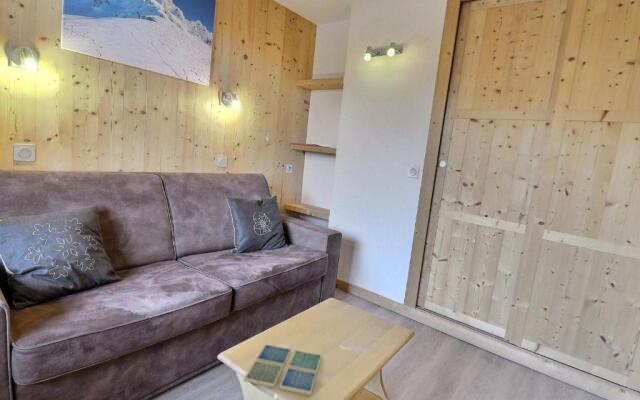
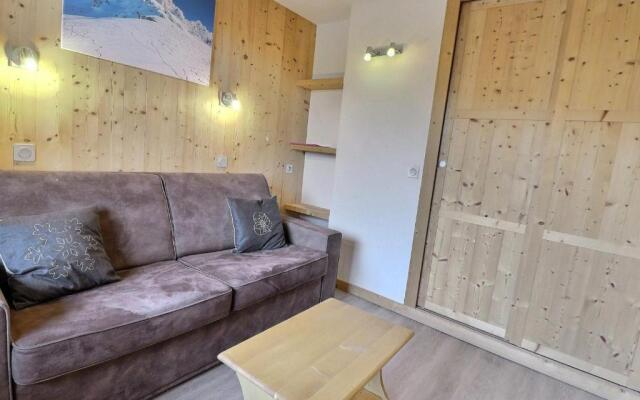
- drink coaster [243,343,323,396]
